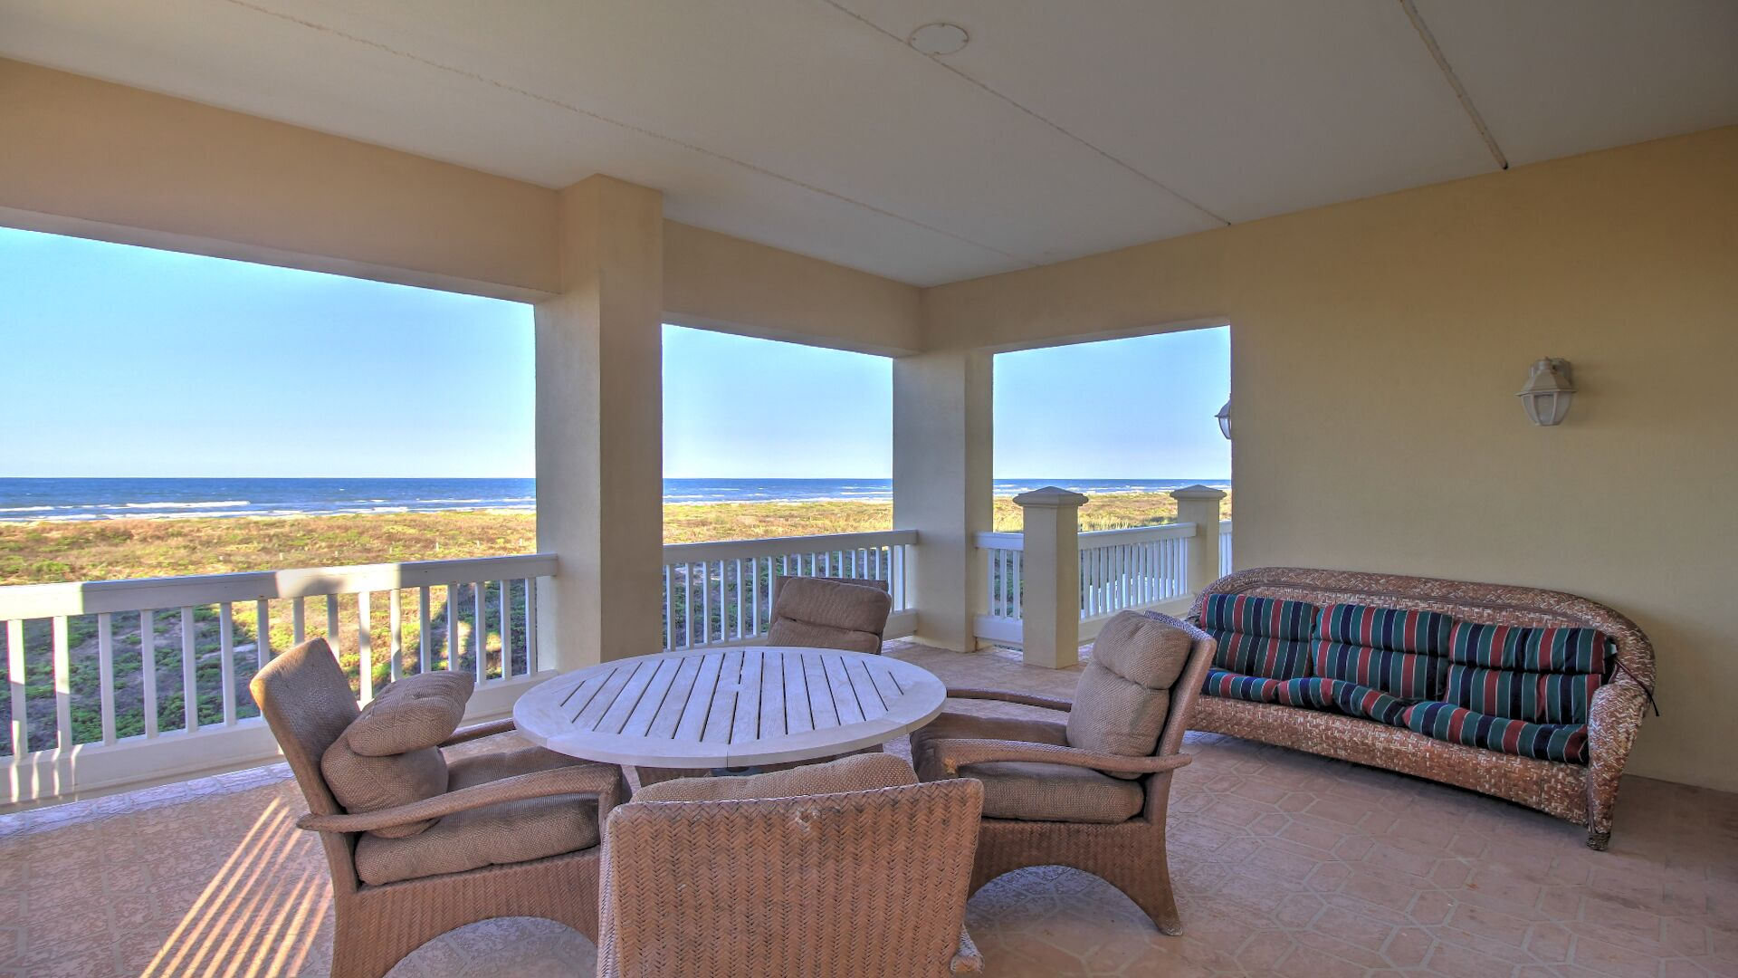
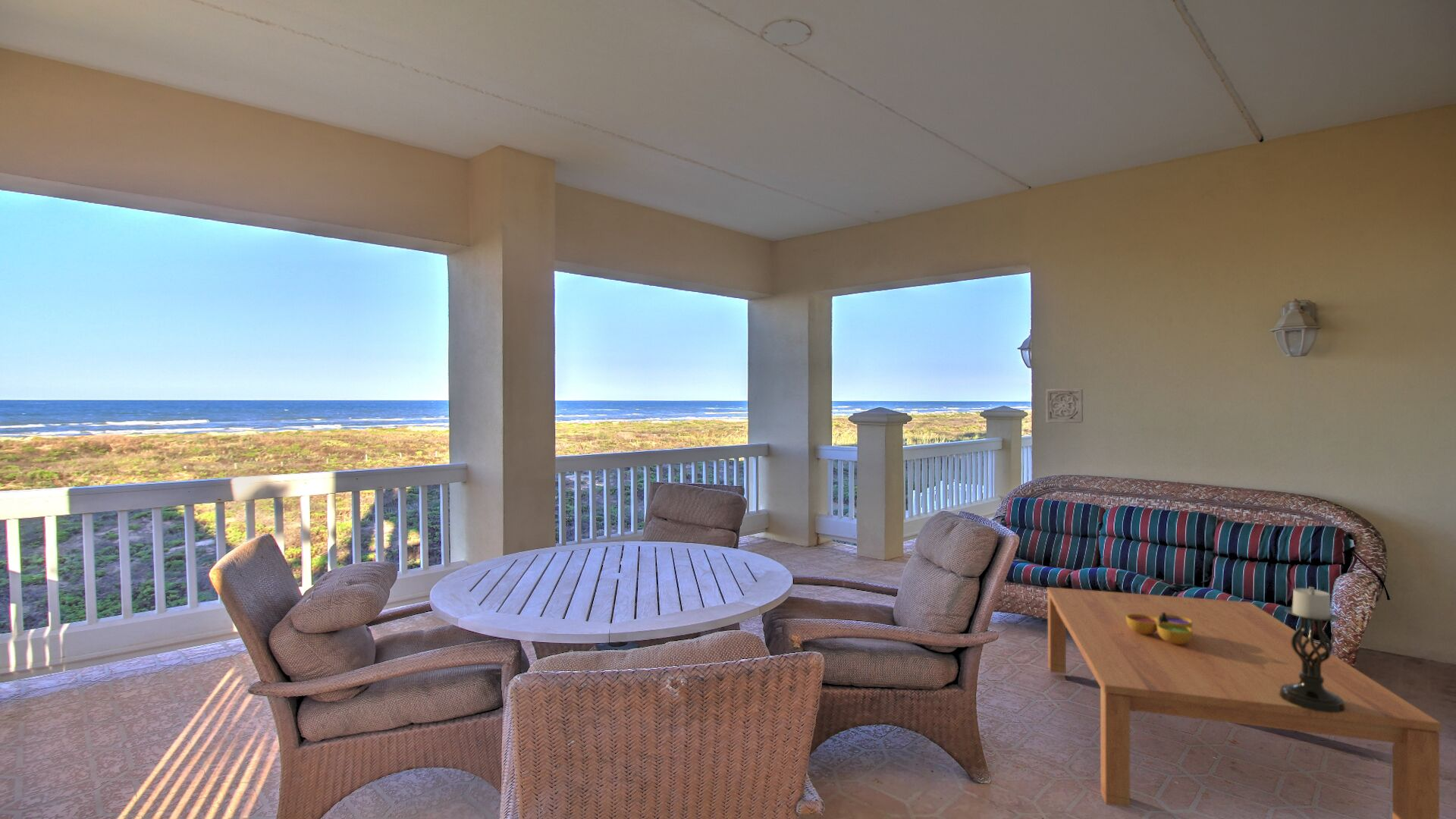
+ candle holder [1279,586,1345,713]
+ decorative bowl [1126,612,1193,645]
+ wall ornament [1045,388,1084,424]
+ coffee table [1047,586,1442,819]
